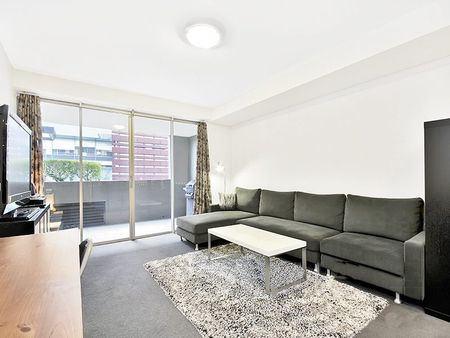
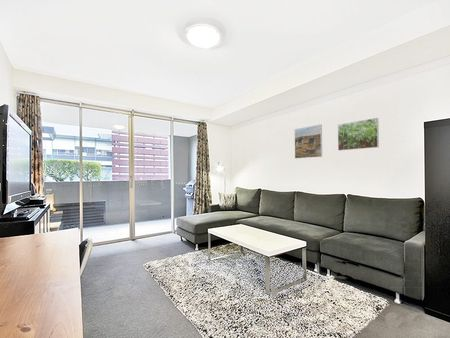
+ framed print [337,117,380,152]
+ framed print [294,123,323,159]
